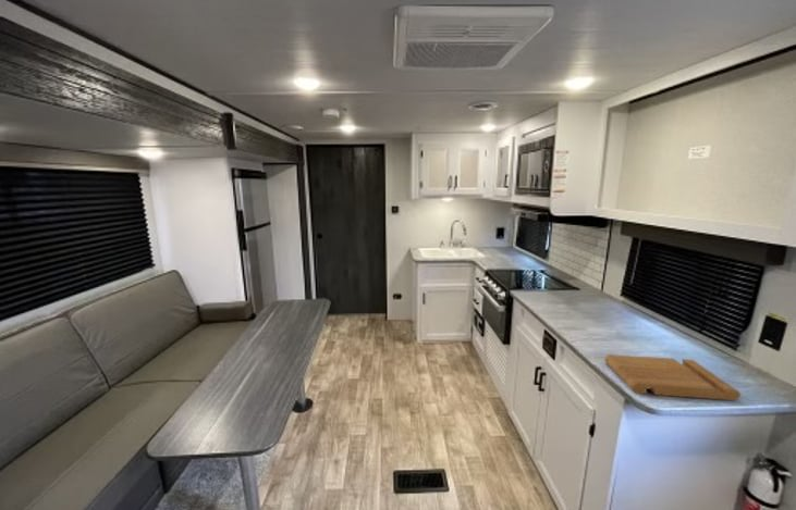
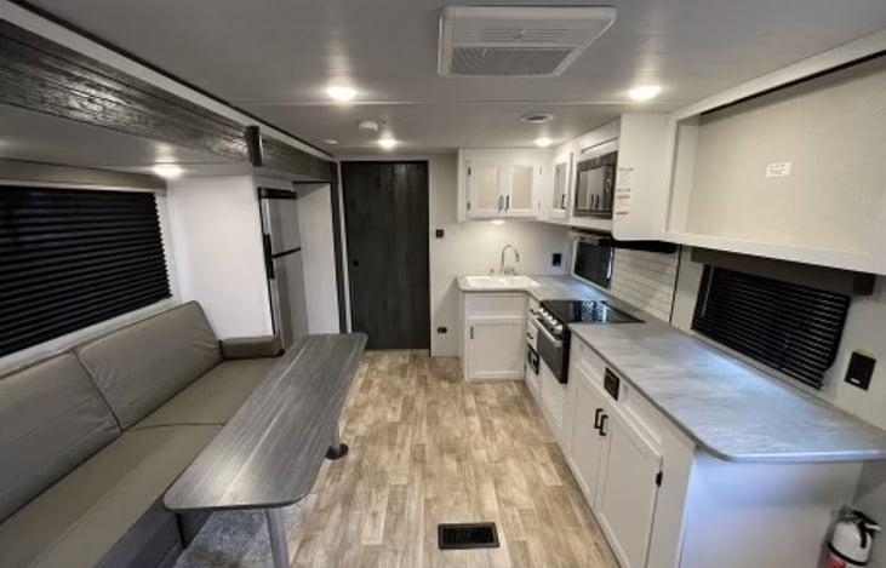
- cutting board [603,353,742,401]
